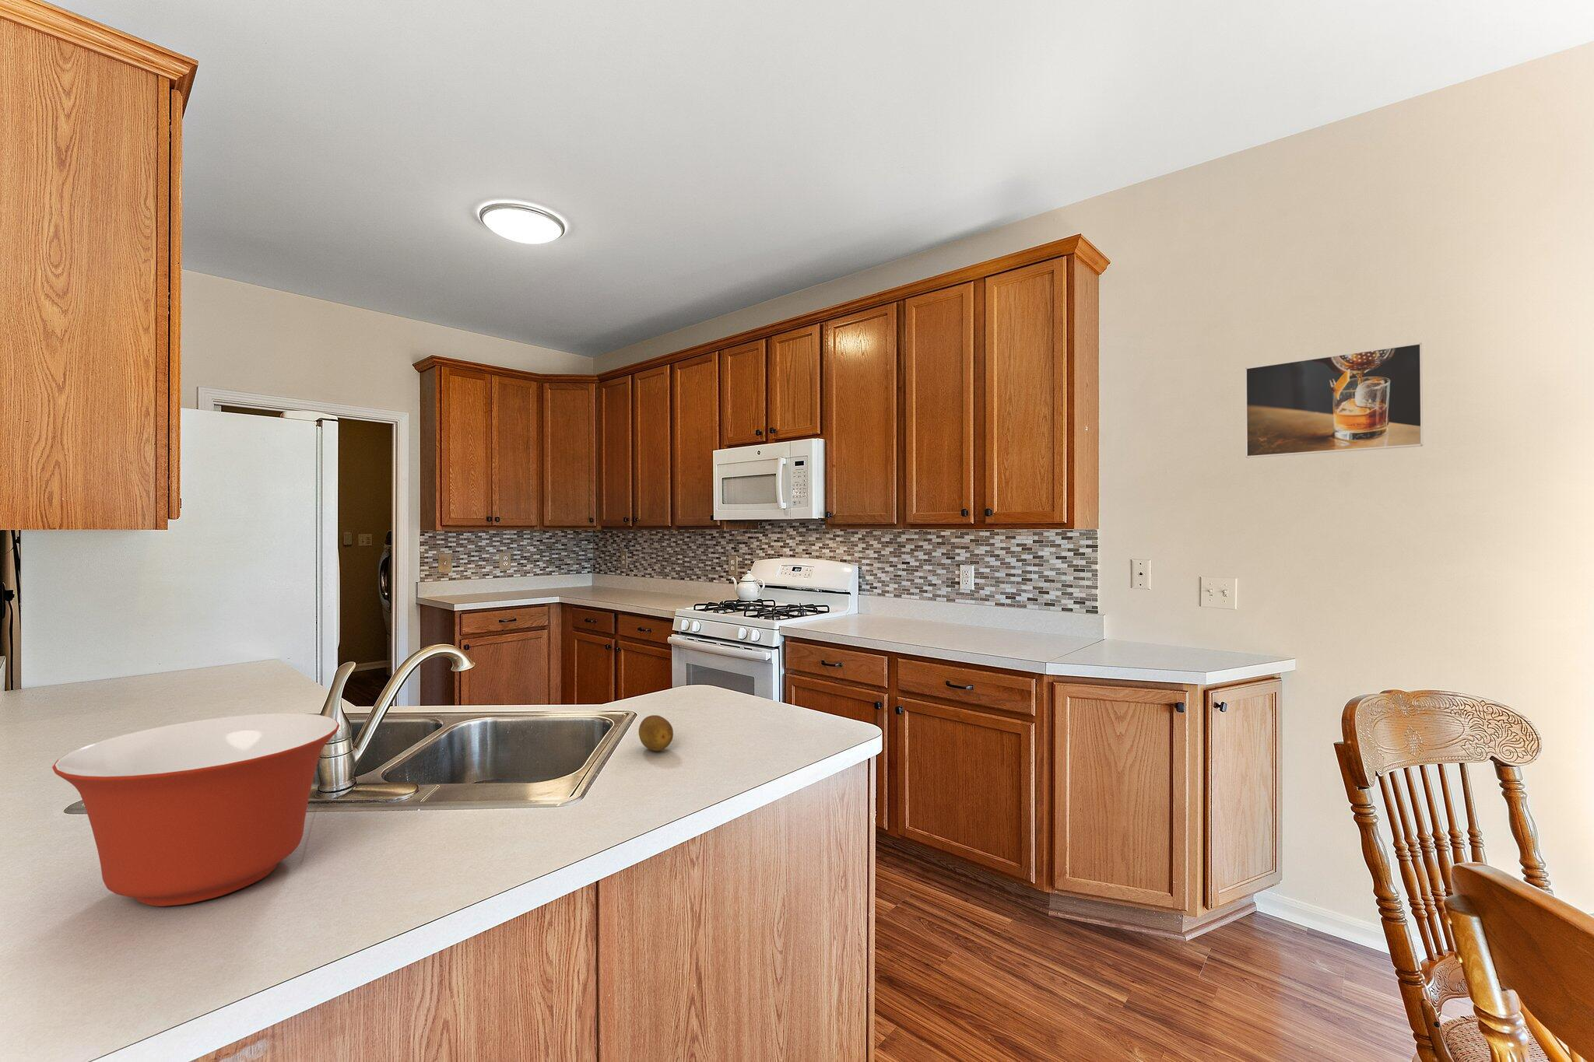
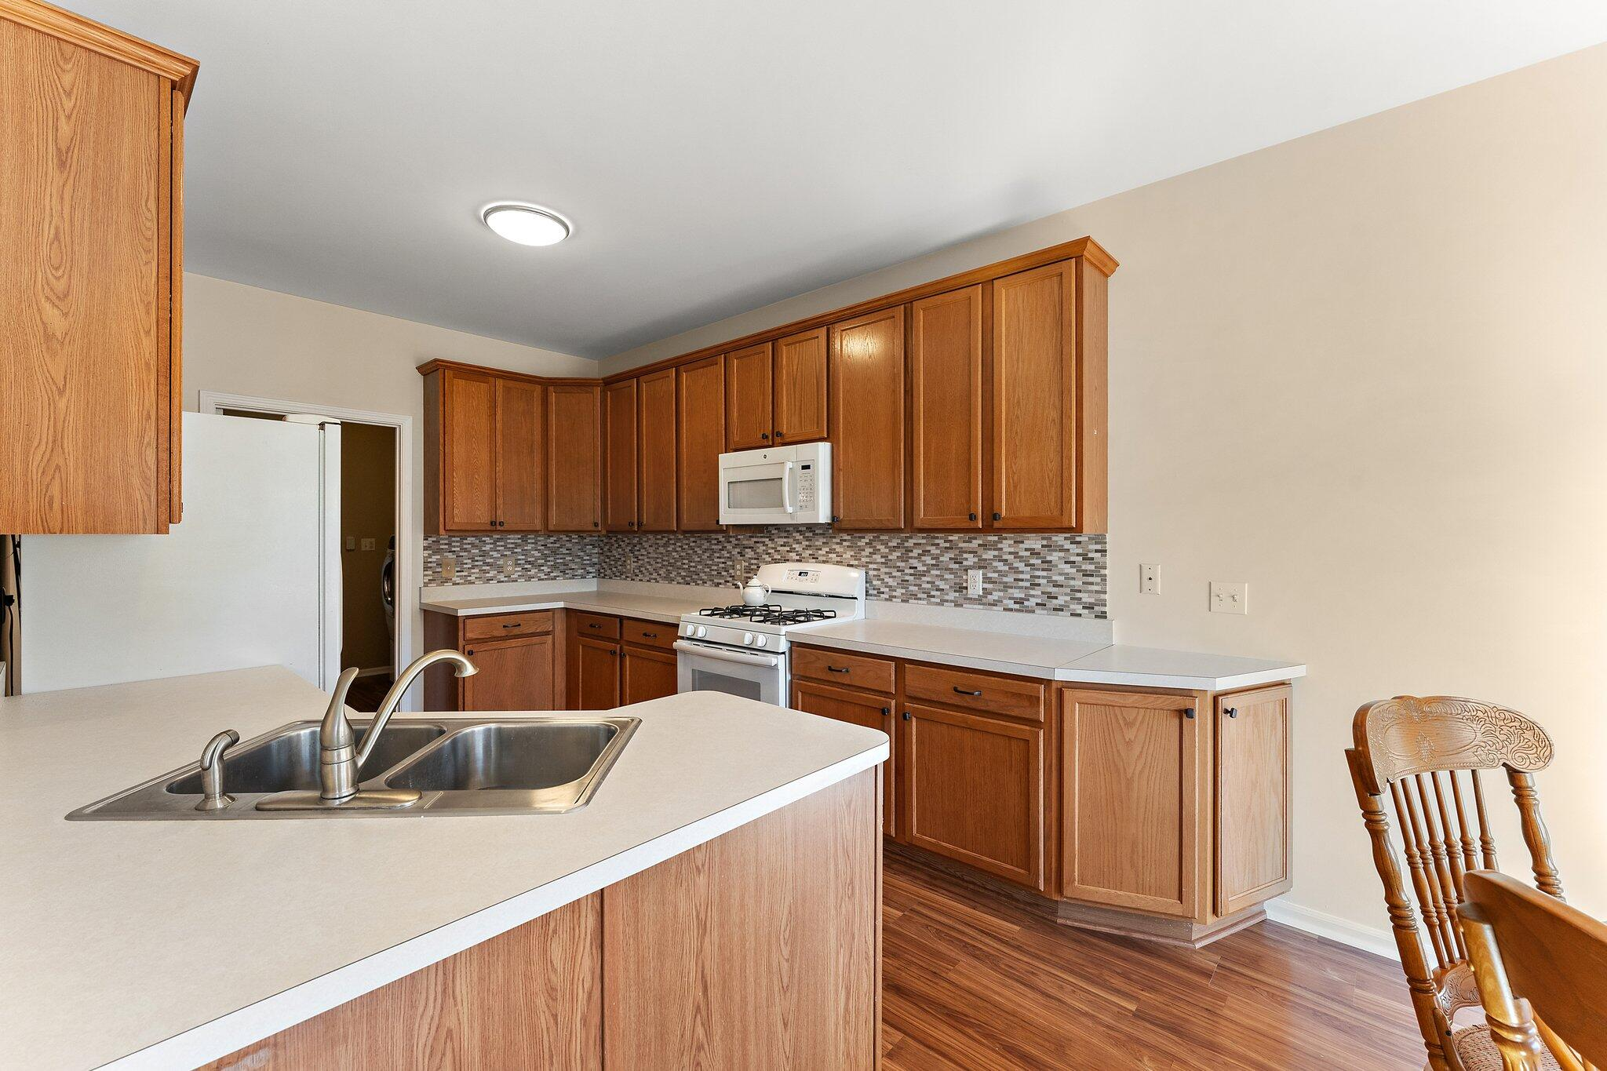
- fruit [638,715,674,751]
- mixing bowl [51,712,340,907]
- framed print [1244,343,1423,459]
